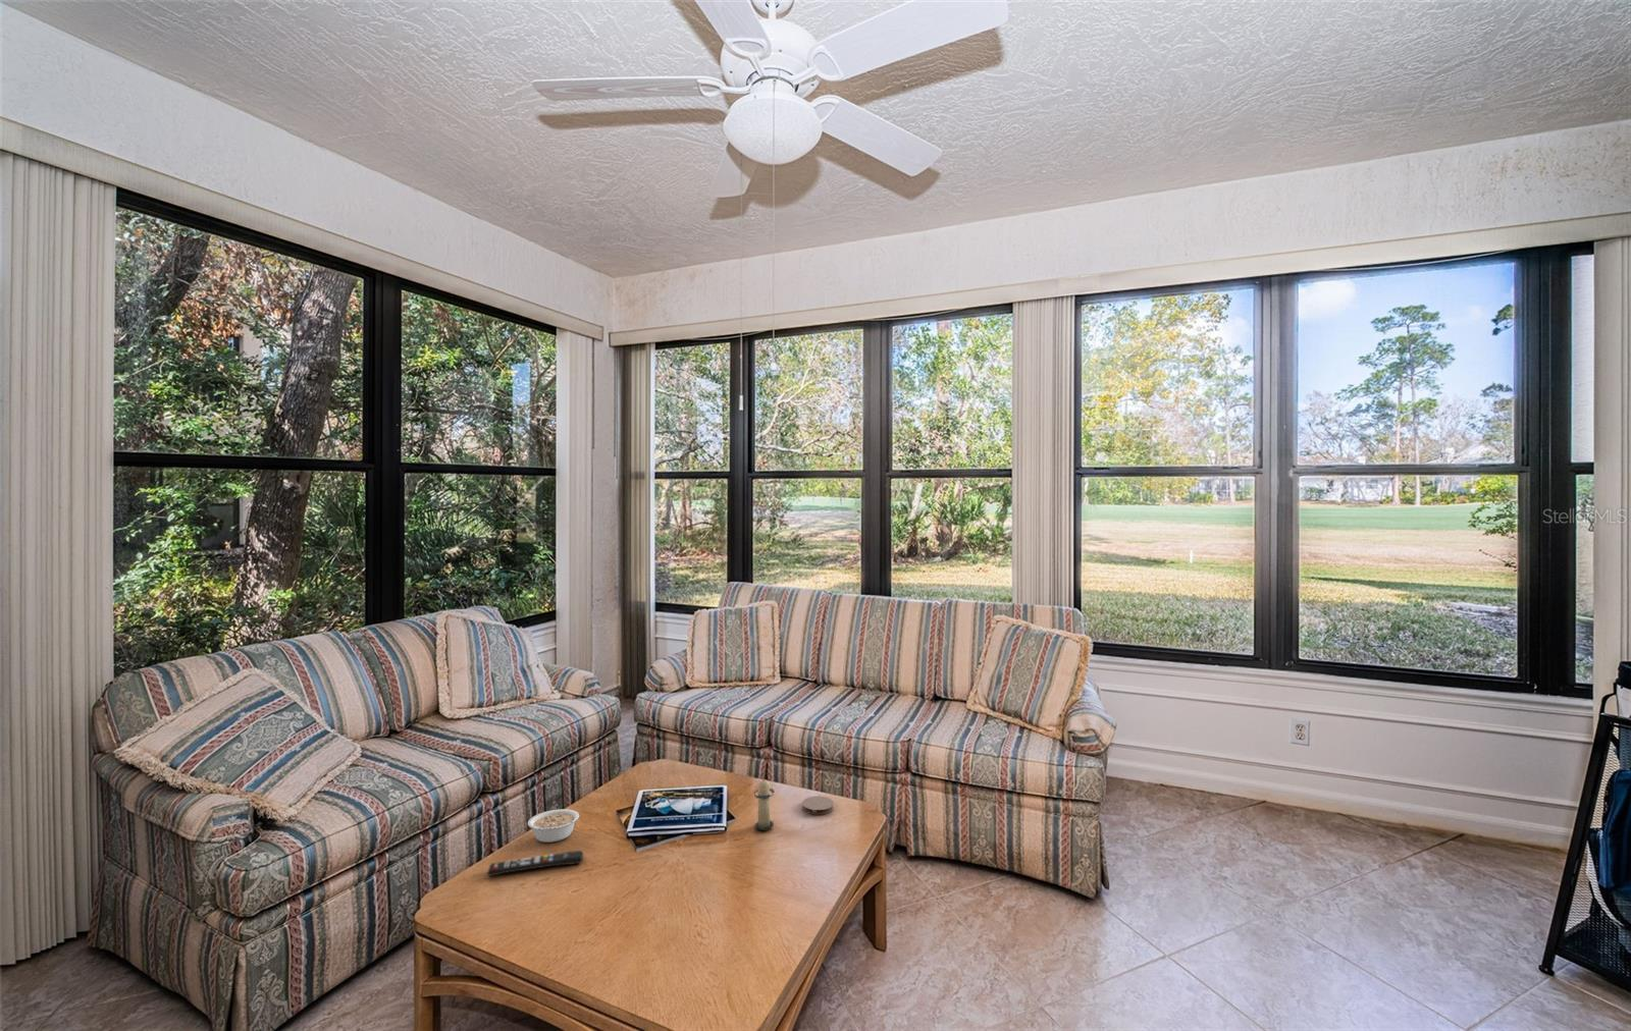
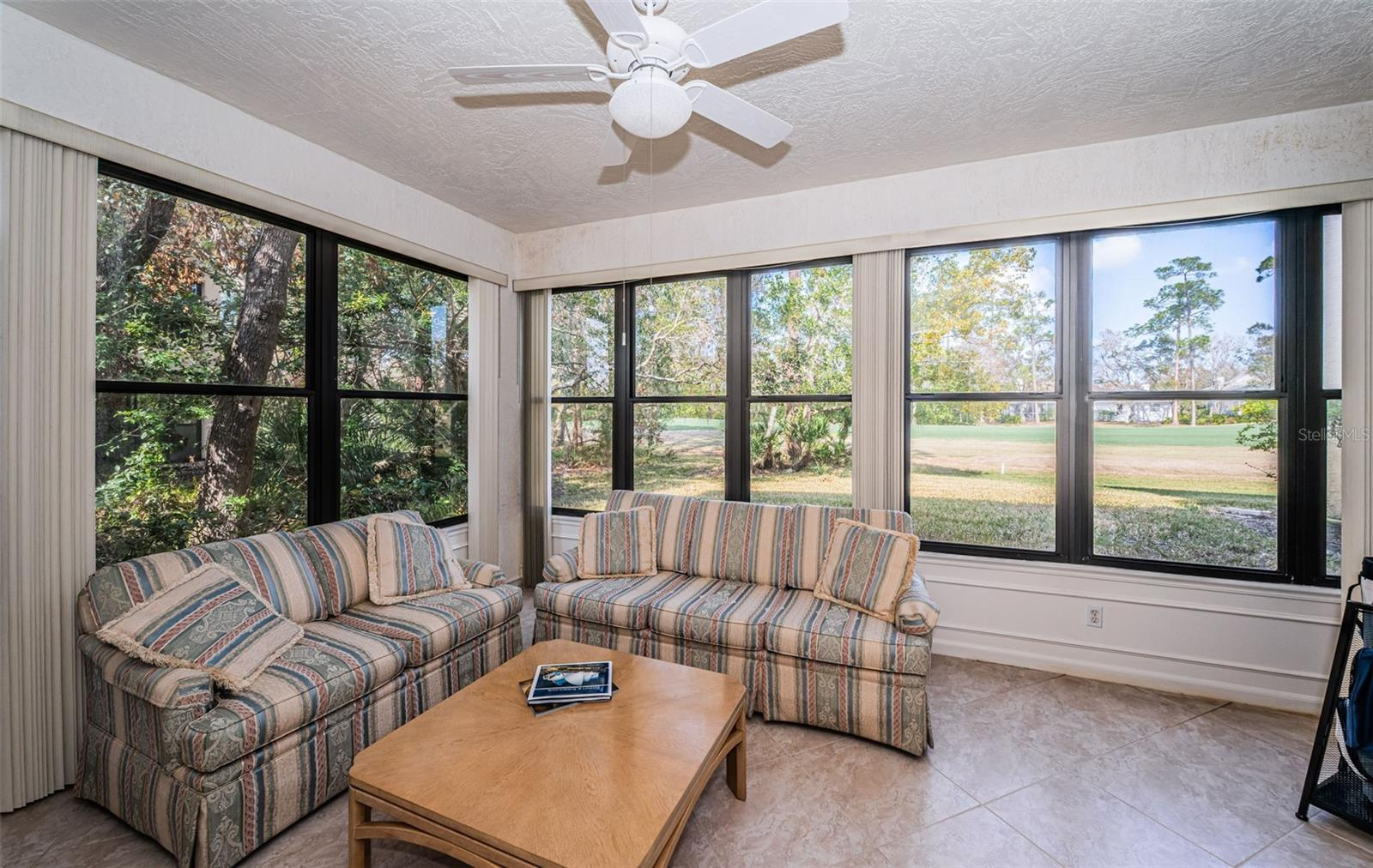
- coaster [801,795,835,815]
- remote control [486,849,584,877]
- legume [527,808,582,843]
- candle [753,776,776,831]
